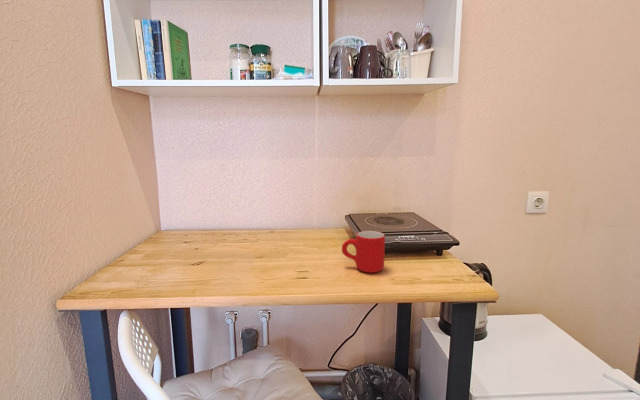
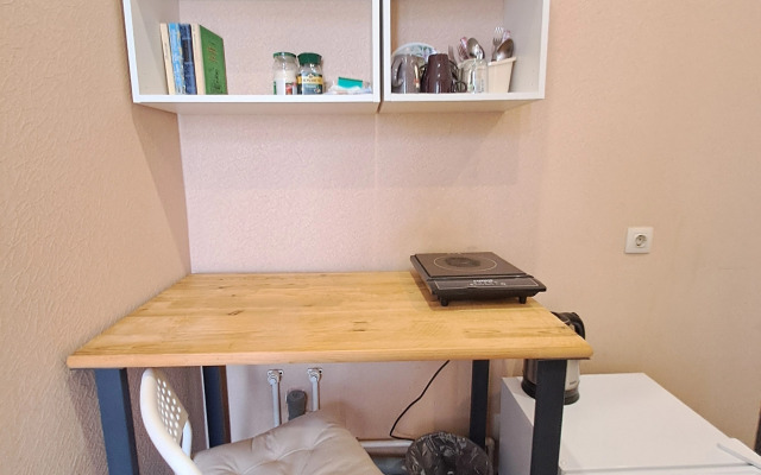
- mug [341,230,386,274]
